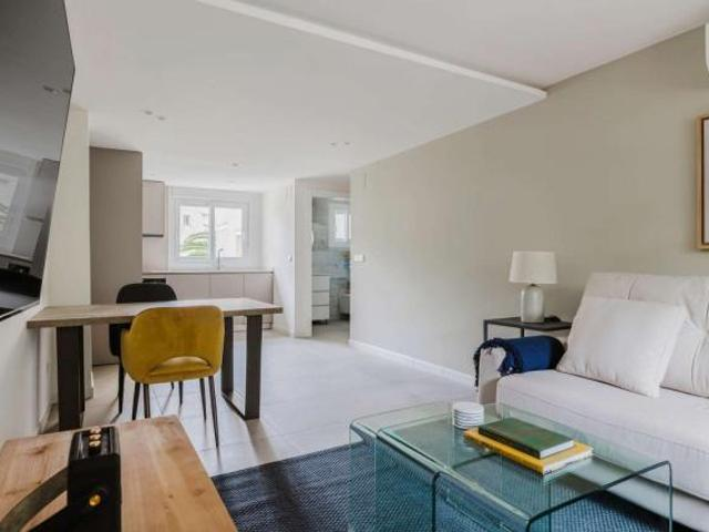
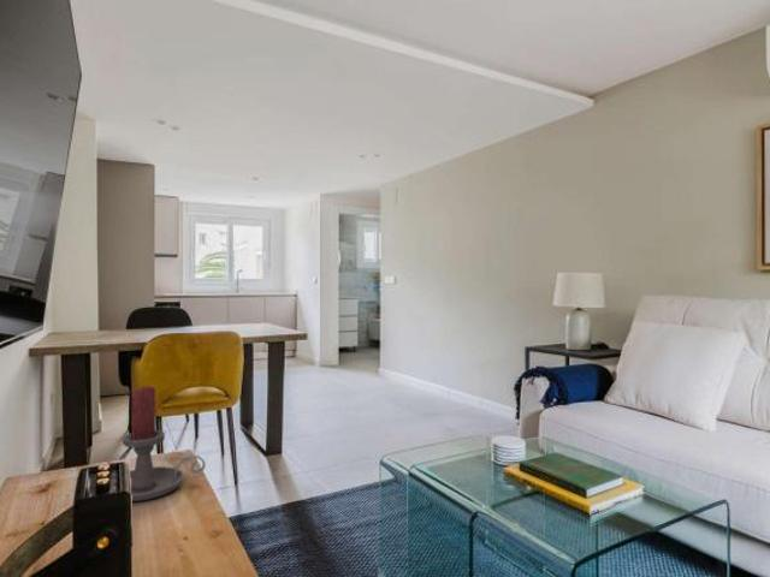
+ candle holder [122,385,207,502]
